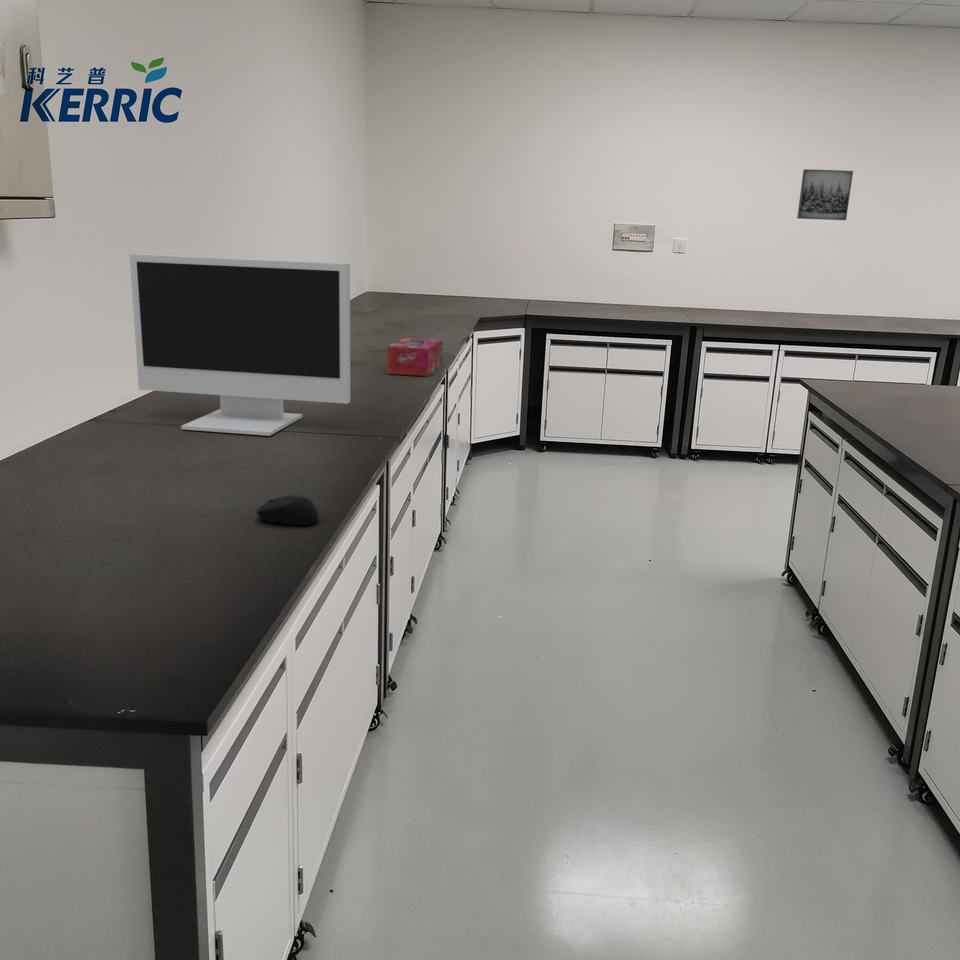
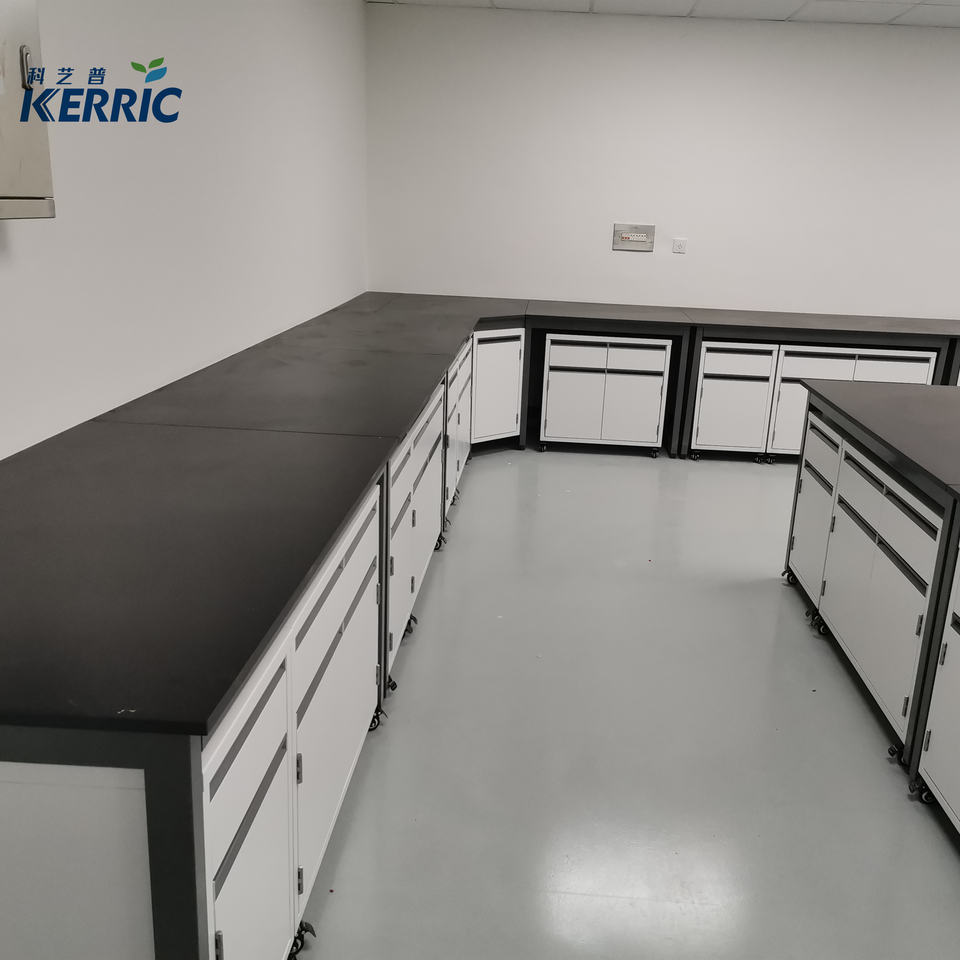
- monitor [129,253,351,437]
- computer mouse [255,495,319,526]
- wall art [796,168,854,221]
- tissue box [386,337,443,377]
